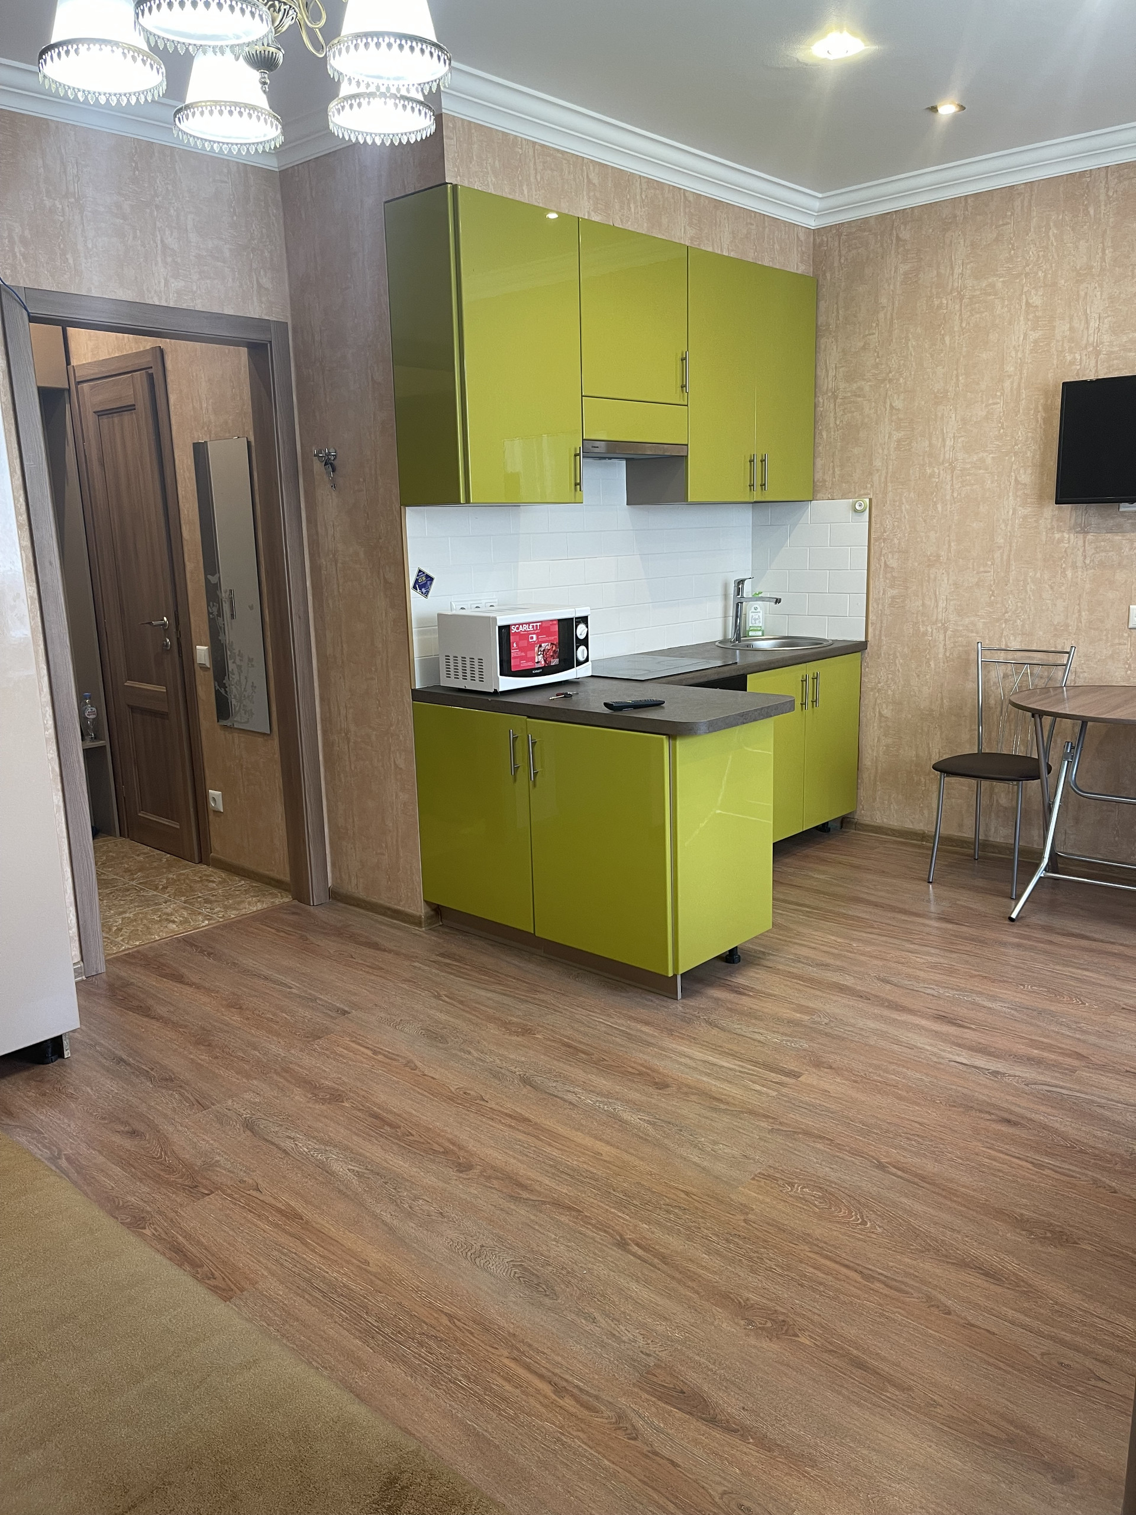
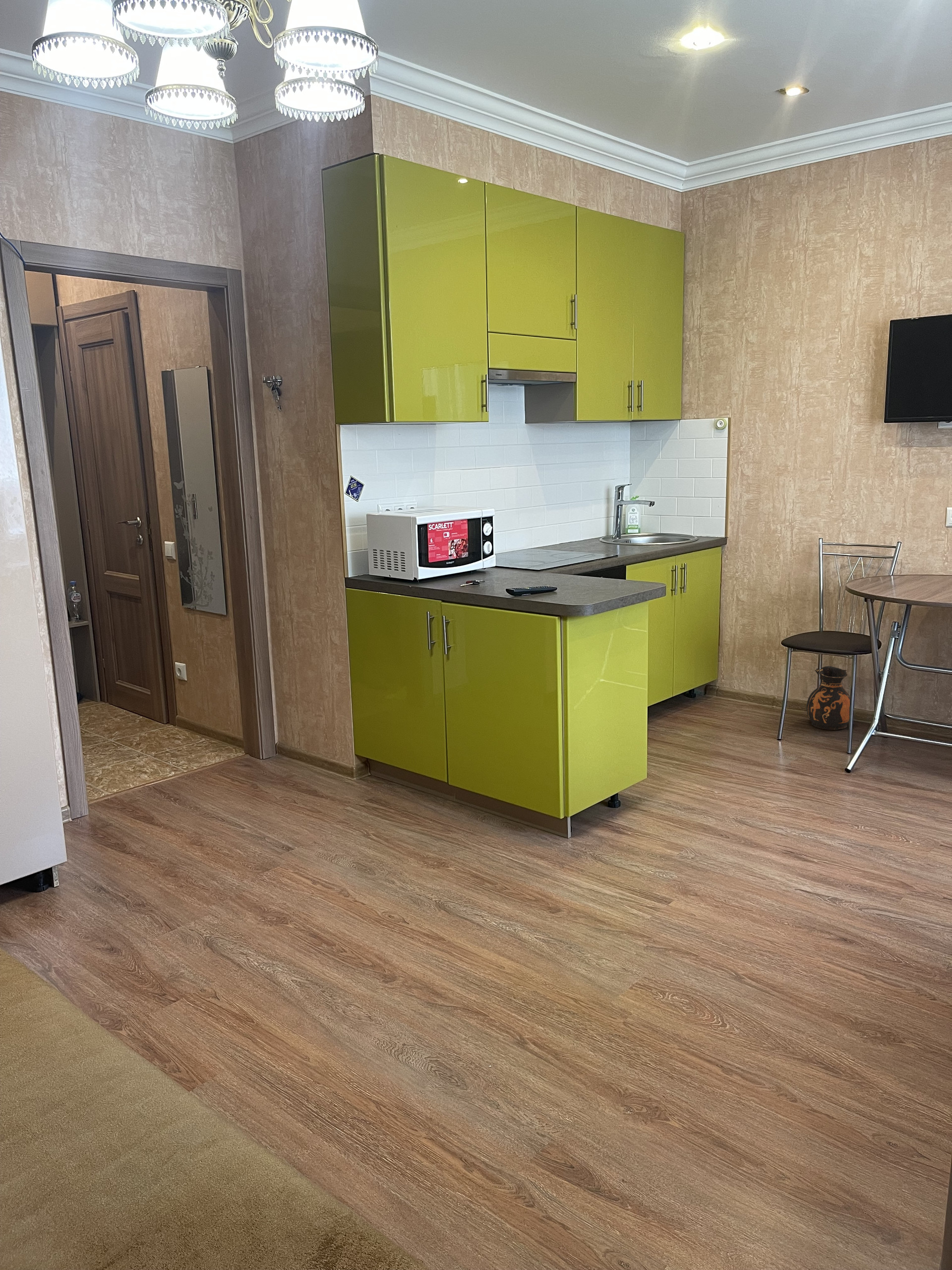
+ ceramic jug [806,666,850,730]
